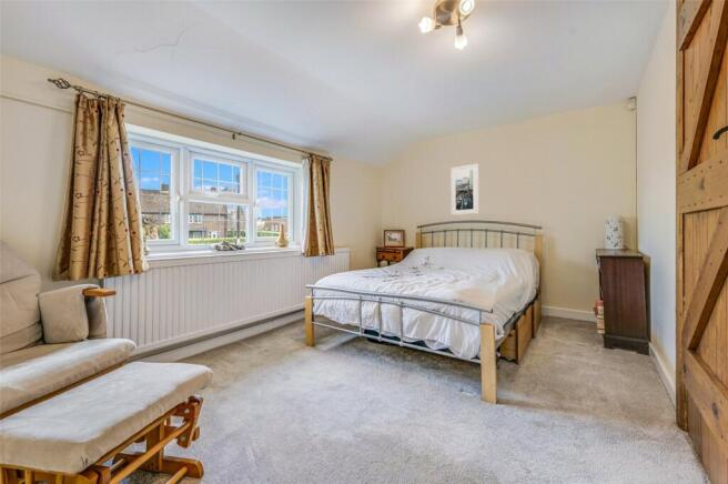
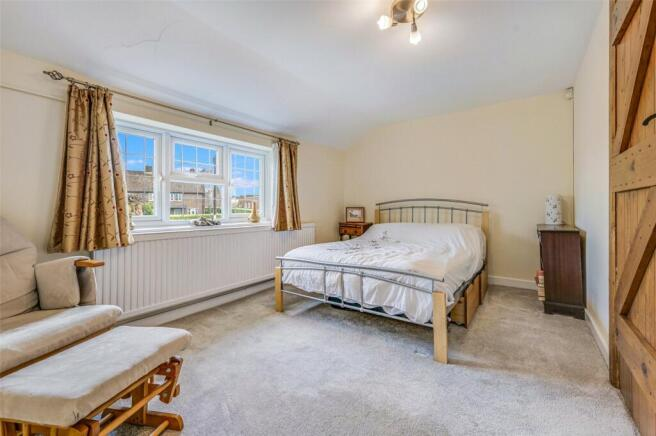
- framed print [449,163,479,216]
